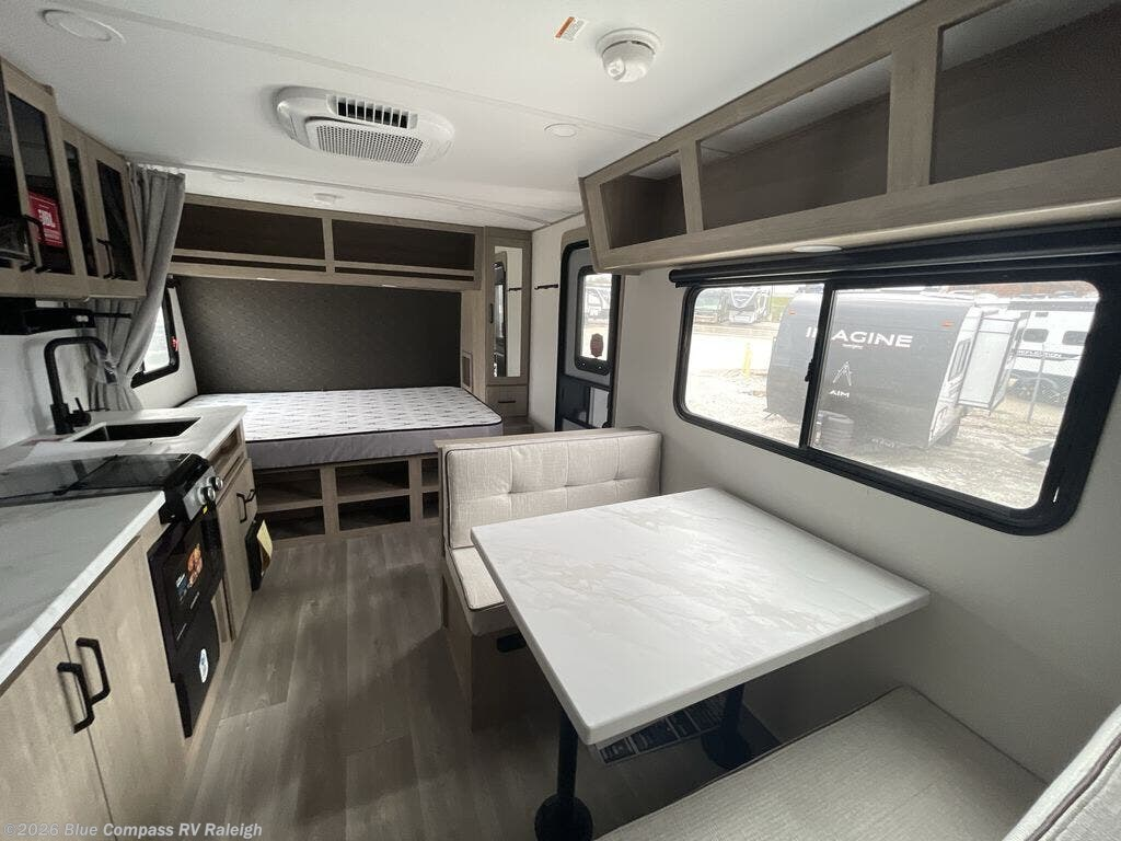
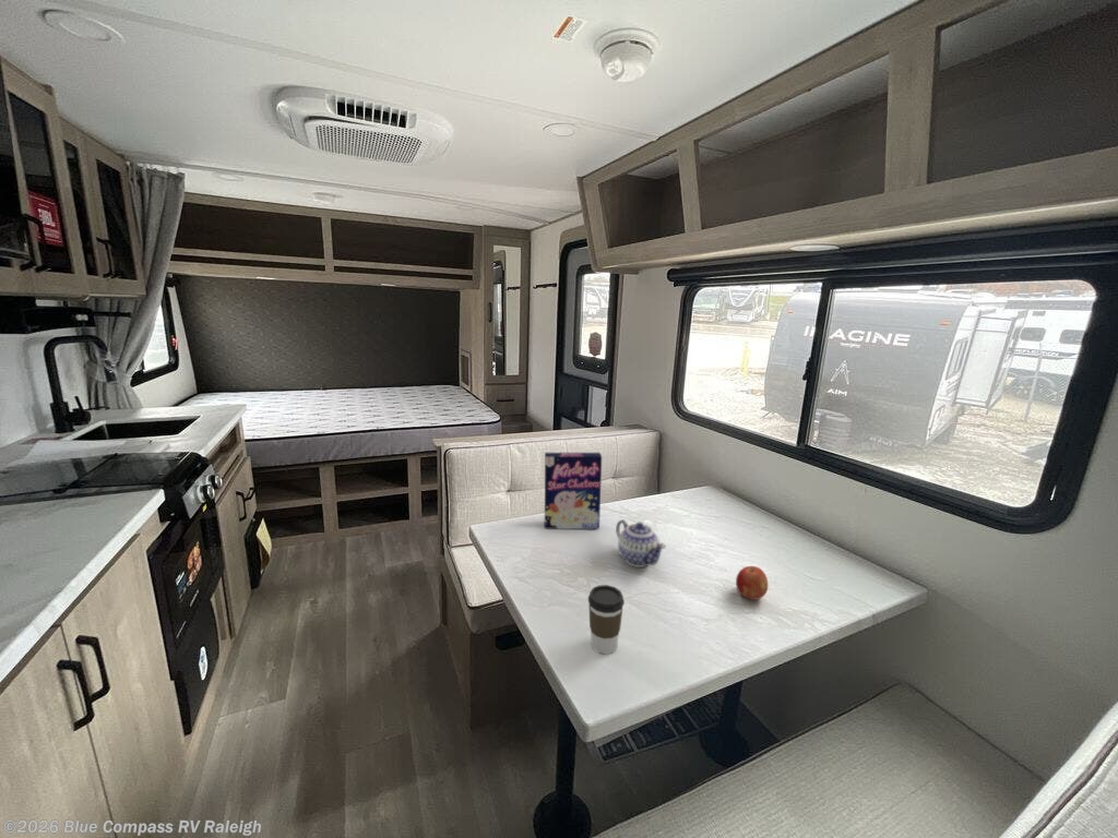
+ teapot [615,518,667,568]
+ coffee cup [587,584,626,655]
+ fruit [735,565,770,601]
+ cereal box [544,452,603,530]
